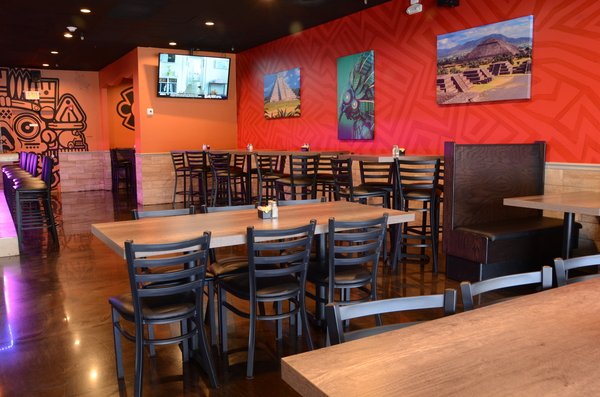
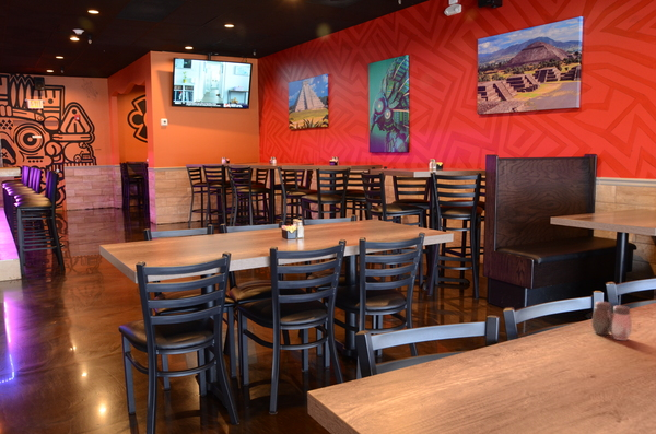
+ salt and pepper shaker [590,301,633,341]
